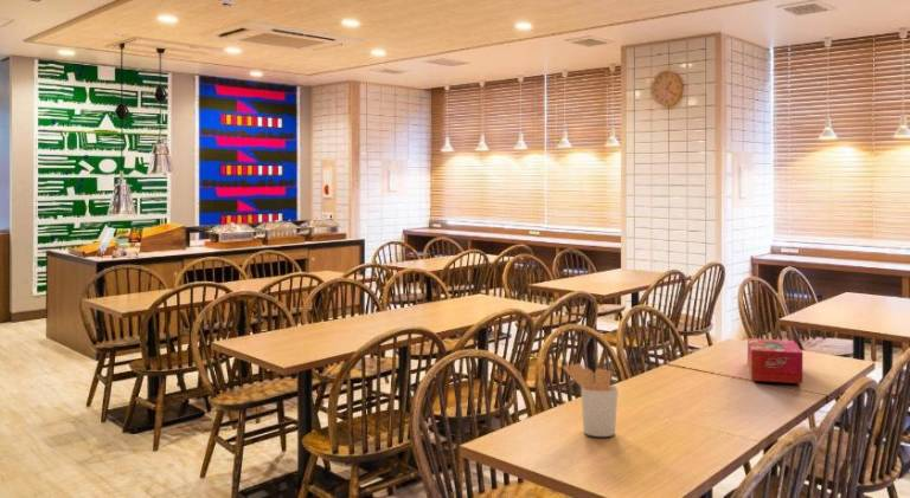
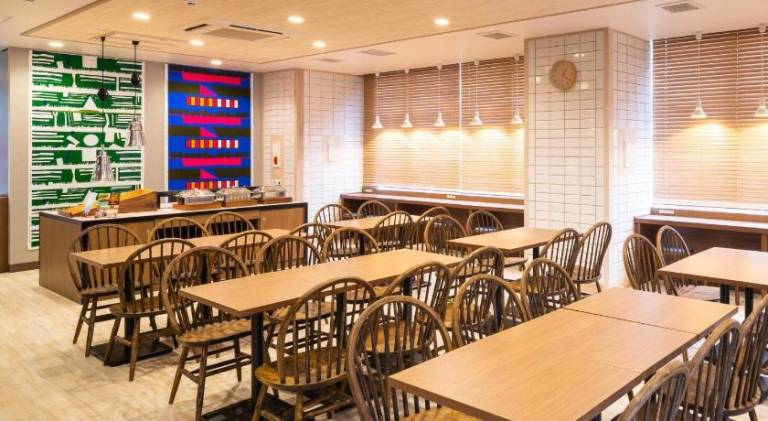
- tissue box [746,337,803,384]
- utensil holder [562,362,620,438]
